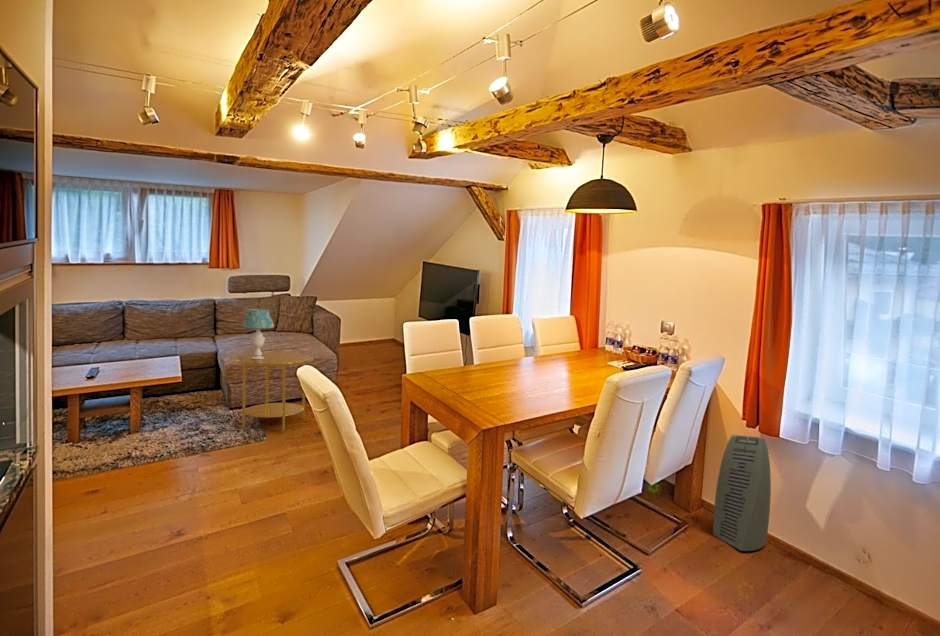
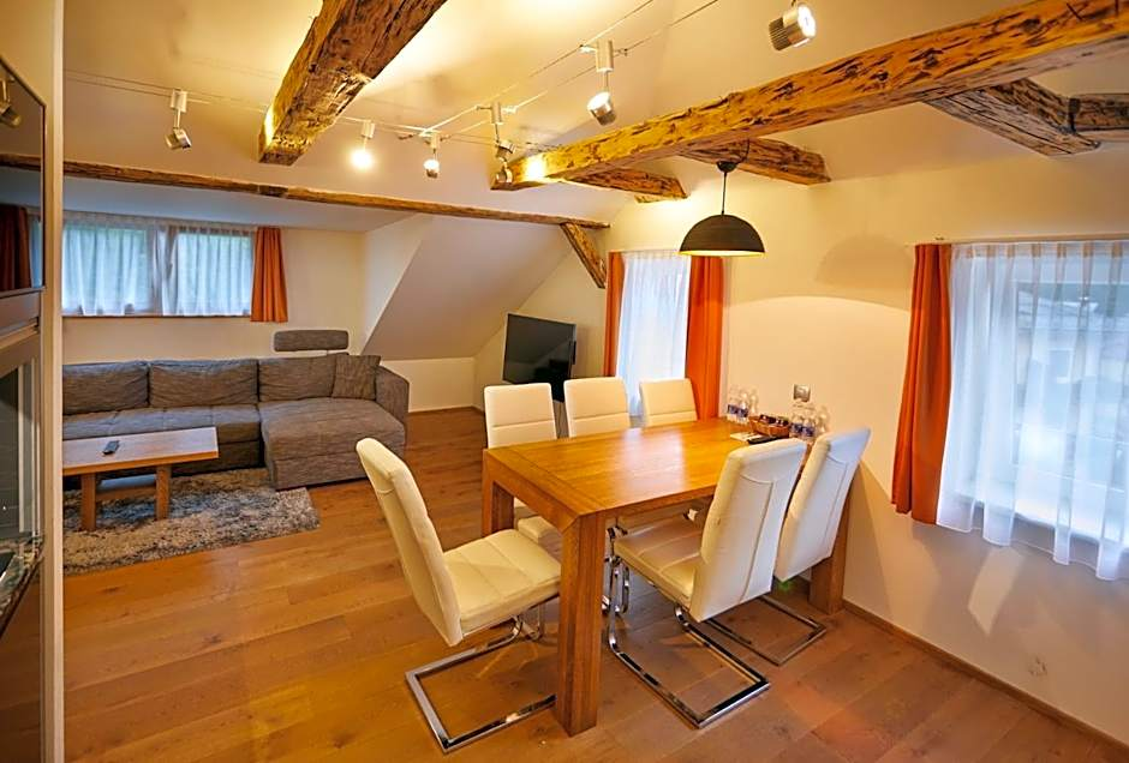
- air purifier [712,434,772,552]
- table lamp [241,308,275,359]
- side table [235,352,314,432]
